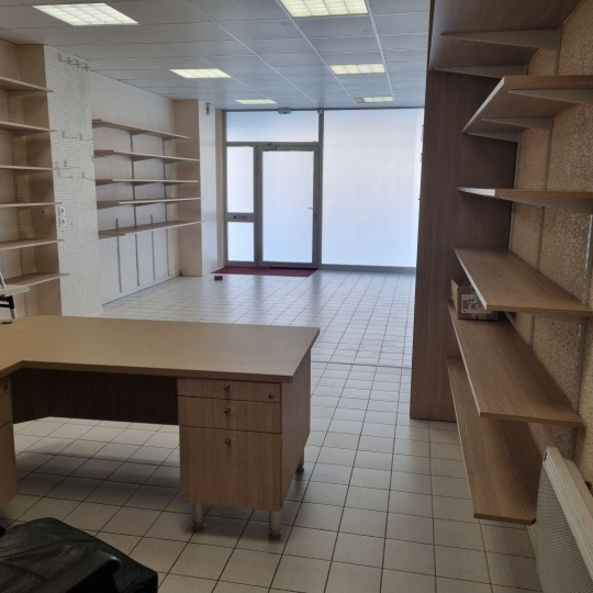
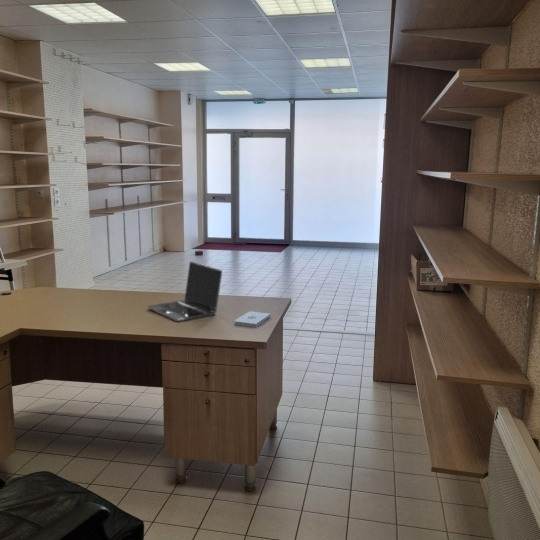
+ laptop [147,260,223,323]
+ notepad [233,311,272,328]
